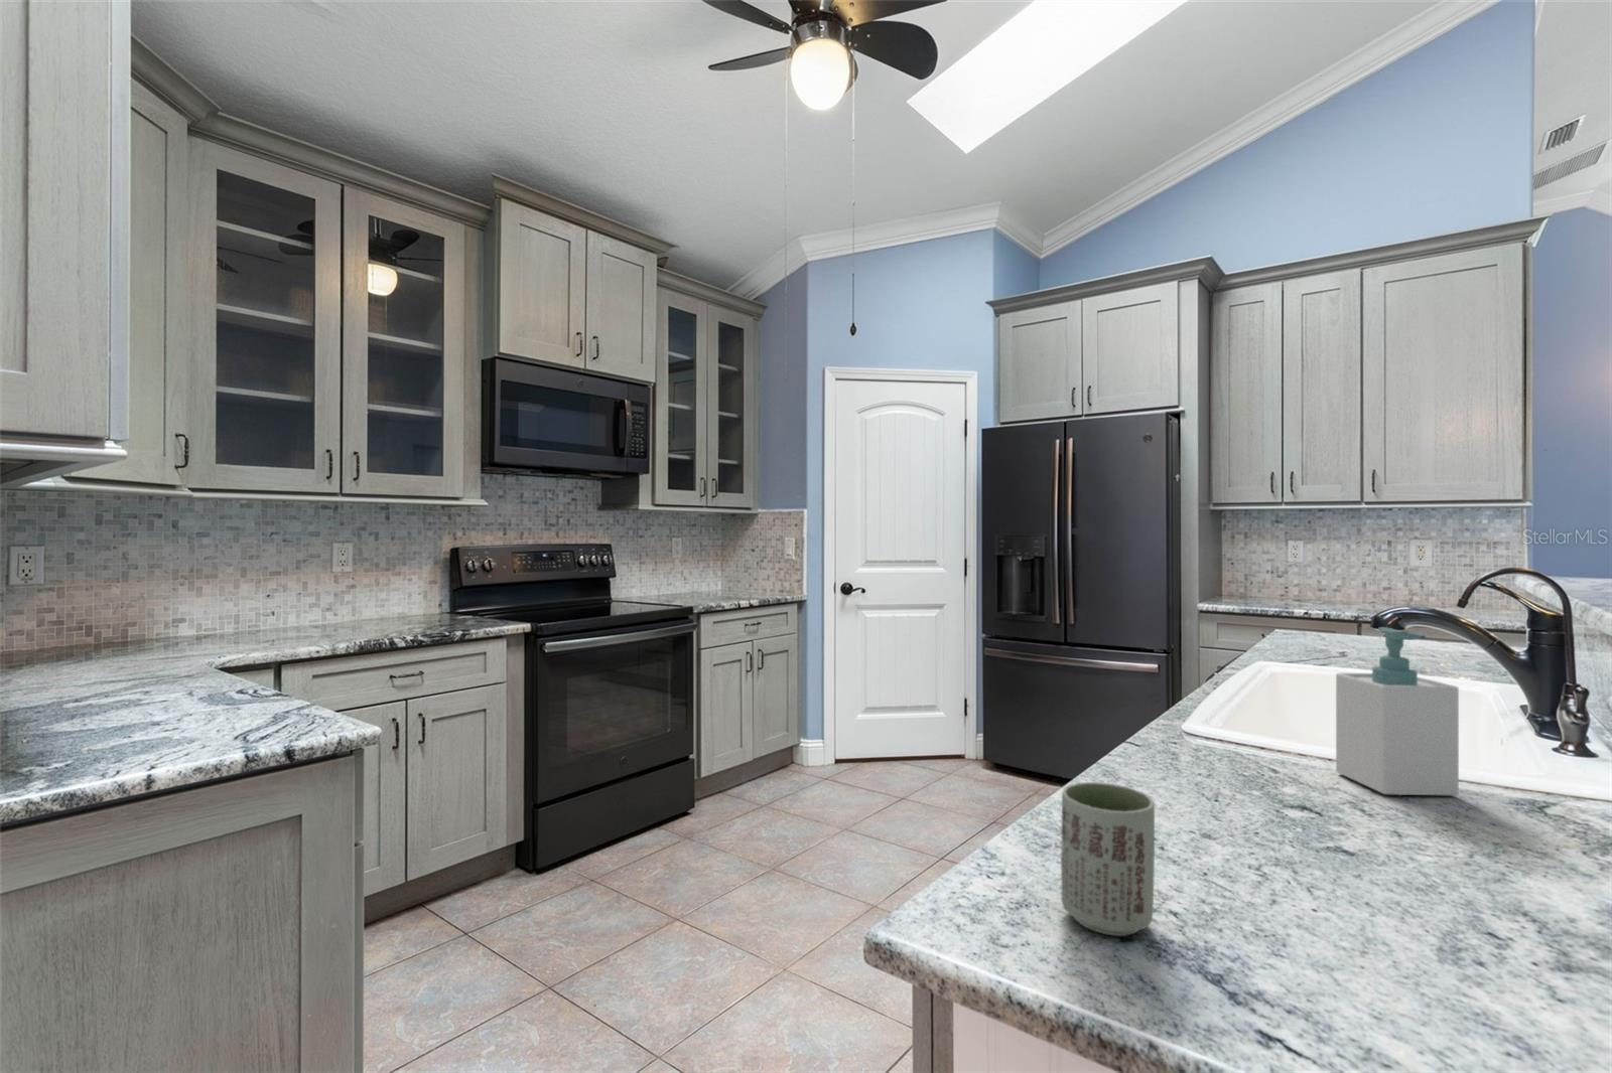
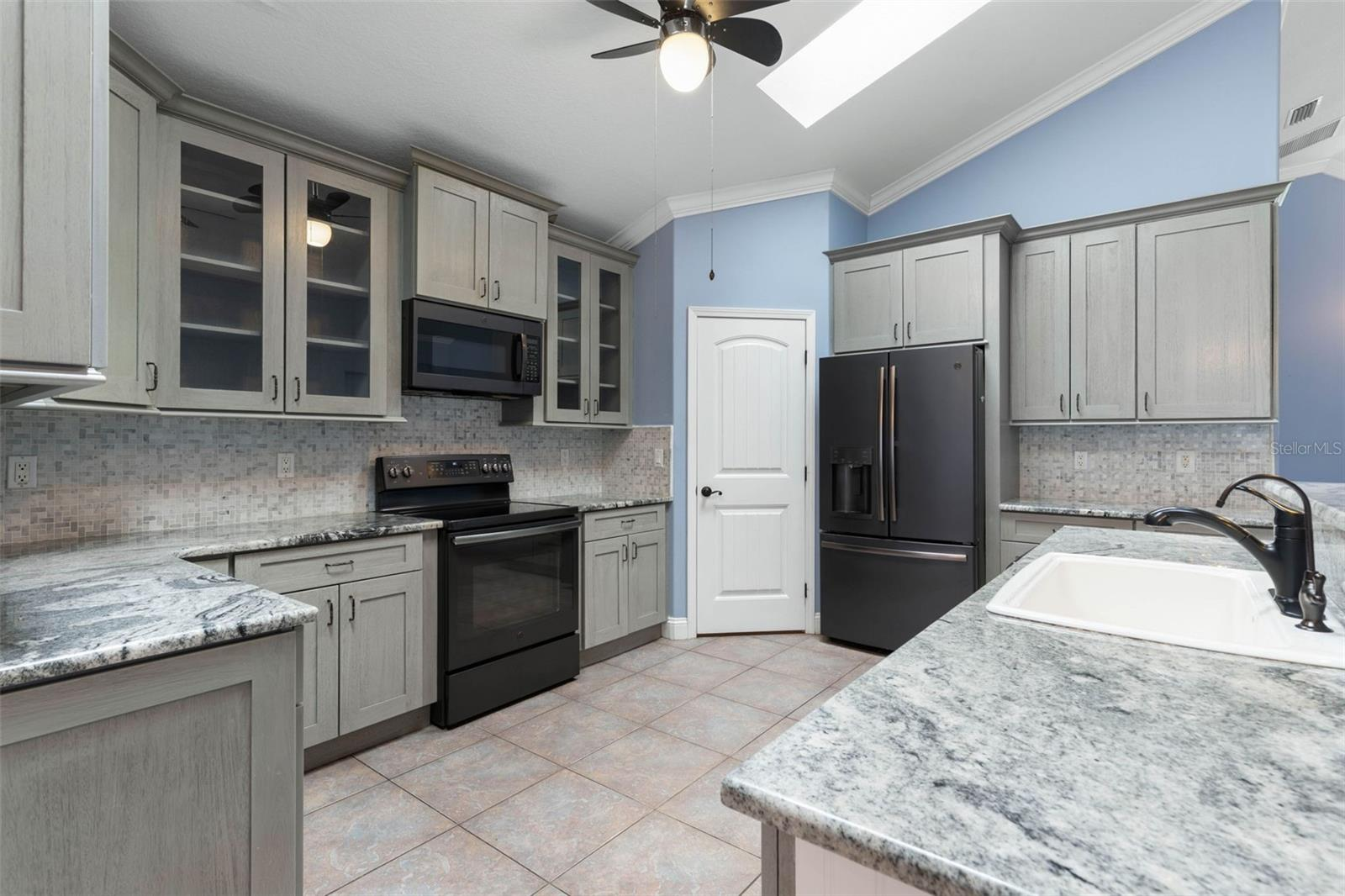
- soap bottle [1335,626,1460,796]
- cup [1059,781,1155,938]
